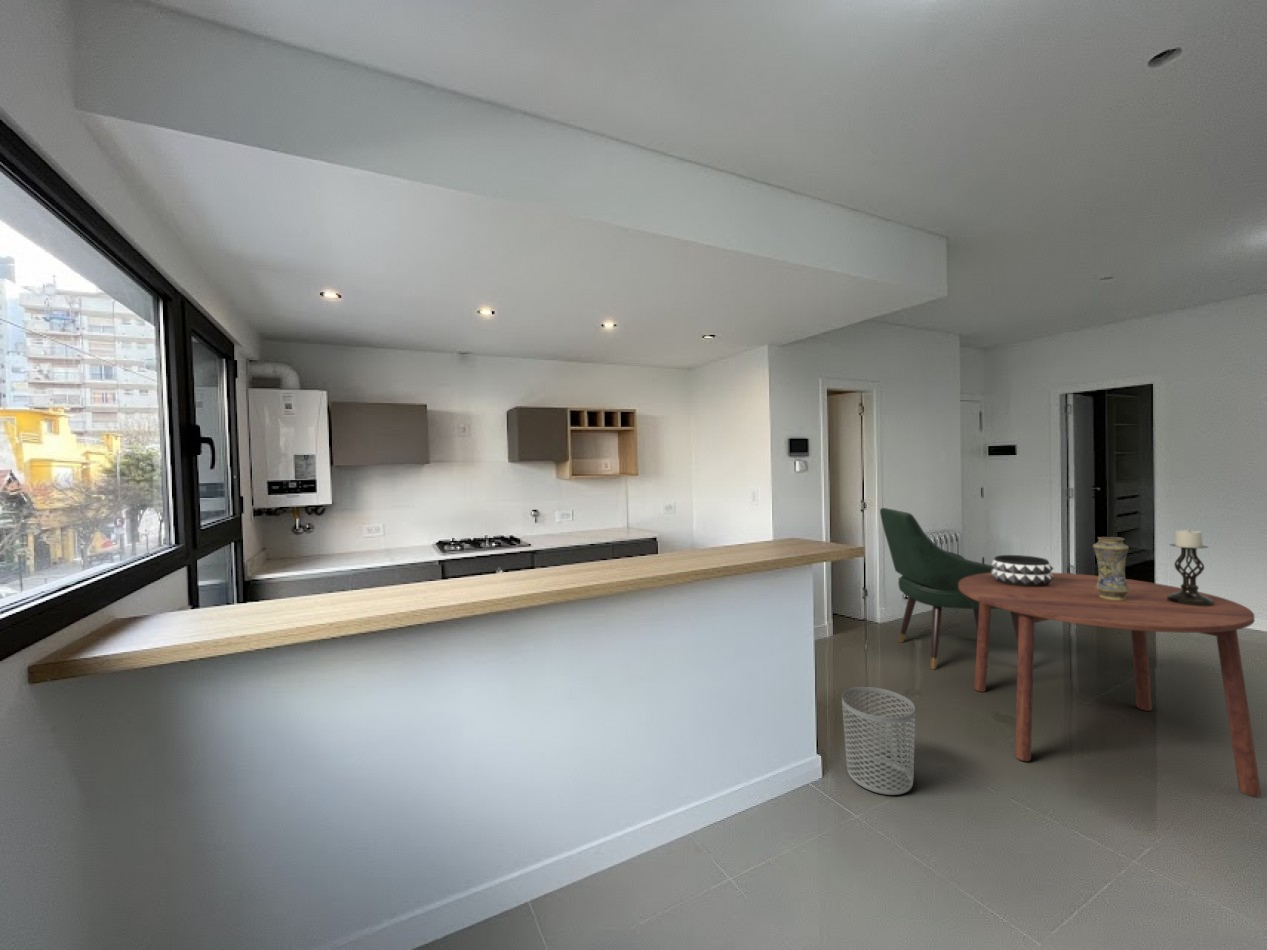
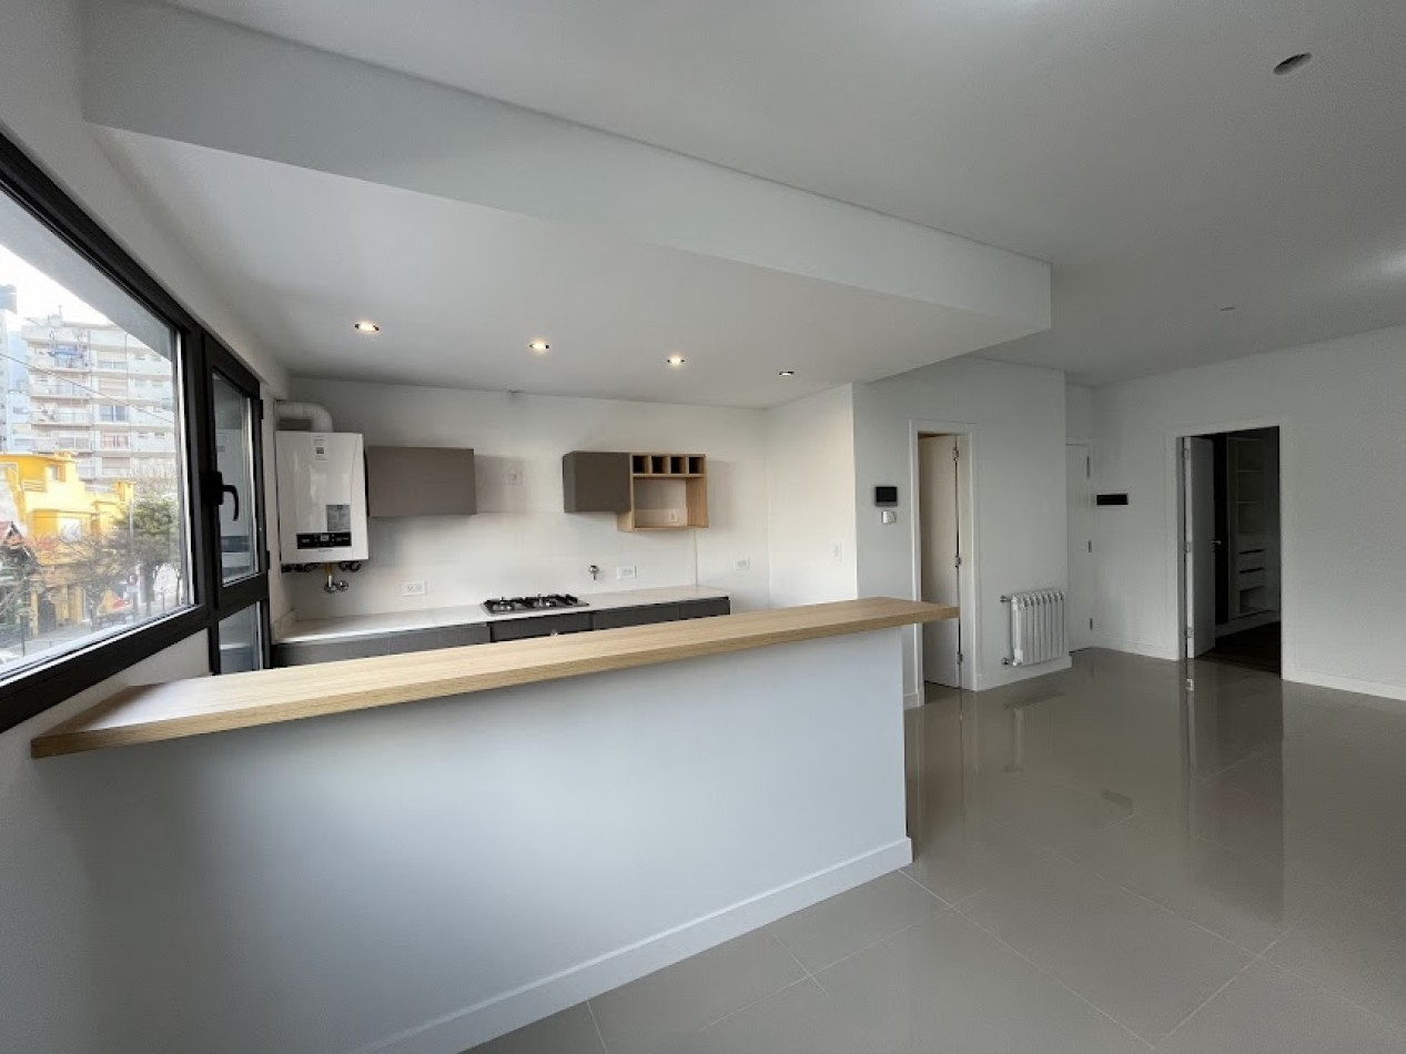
- decorative bowl [990,554,1055,587]
- dining table [958,571,1262,798]
- waste bin [841,686,916,796]
- vase [1092,536,1130,600]
- chair [879,507,1019,670]
- candle holder [1167,527,1214,606]
